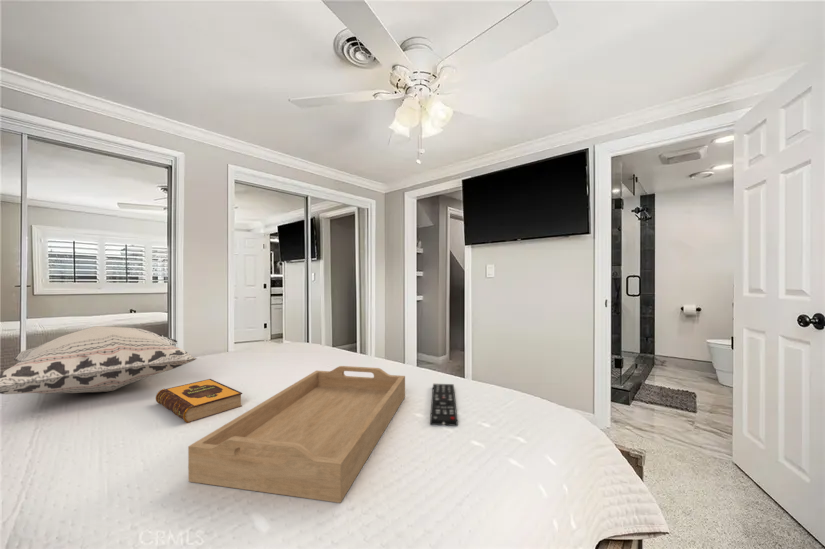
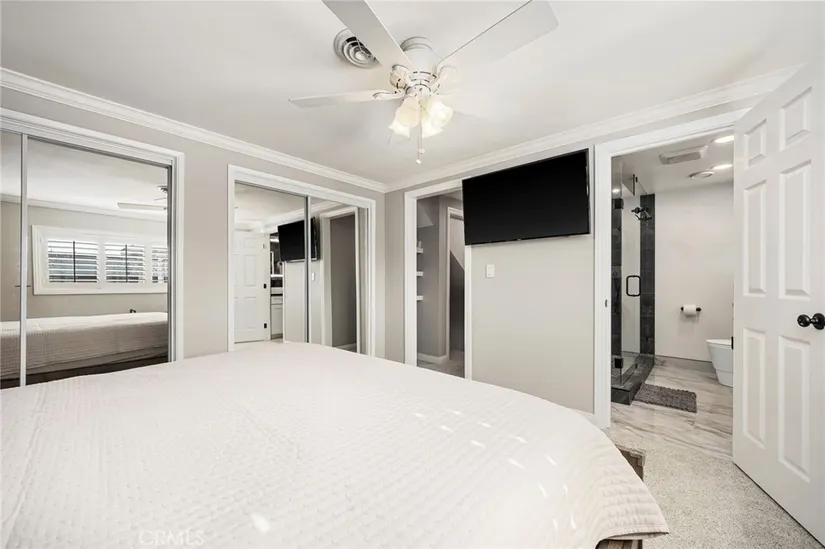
- hardback book [155,378,243,424]
- decorative pillow [0,325,197,395]
- serving tray [187,365,406,504]
- remote control [429,383,459,427]
